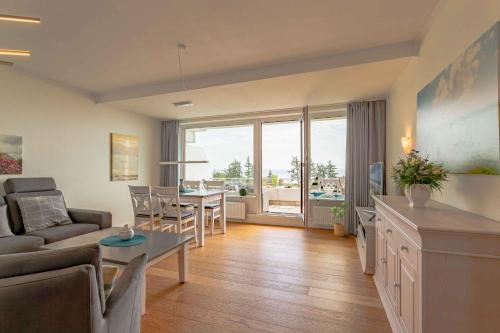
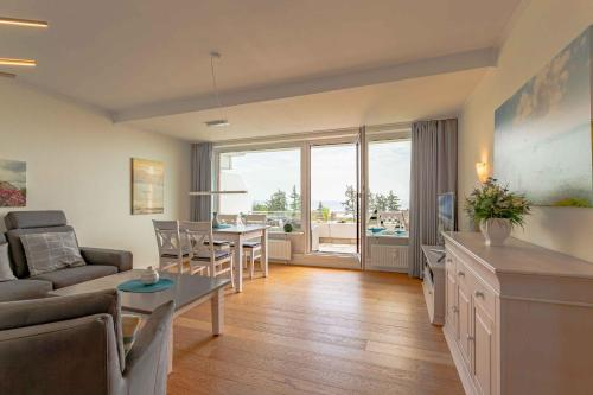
- house plant [330,202,351,237]
